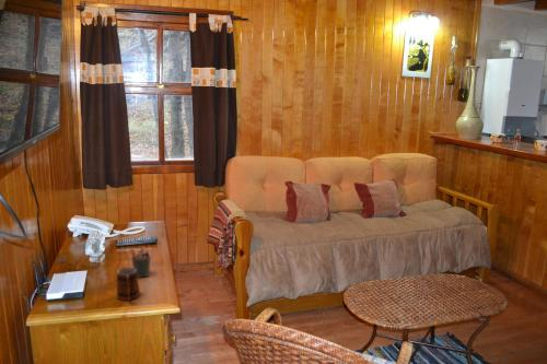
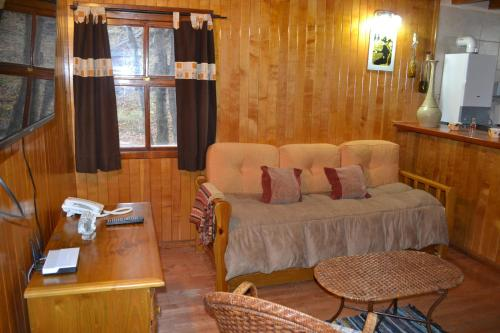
- pen holder [129,247,152,279]
- mug [116,267,141,302]
